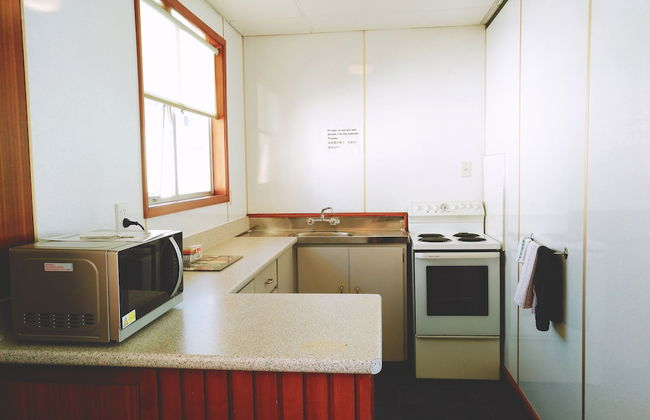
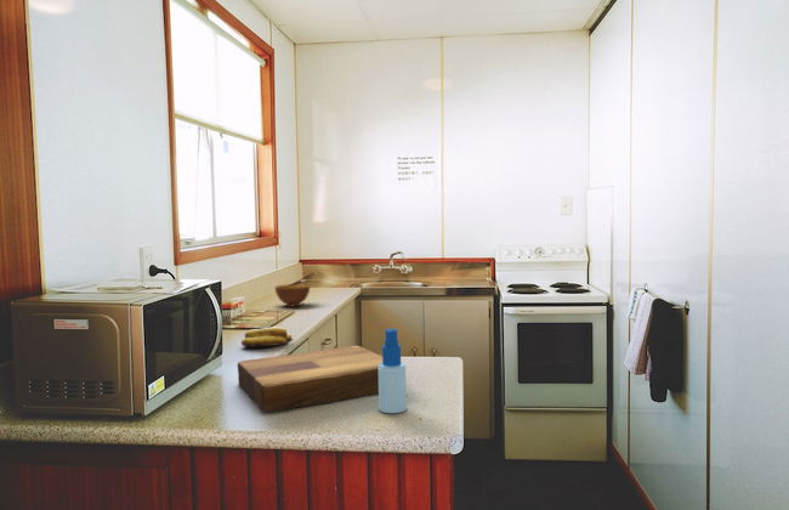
+ bowl [274,283,311,307]
+ spray bottle [378,328,408,414]
+ banana [240,325,293,348]
+ cutting board [237,345,382,413]
